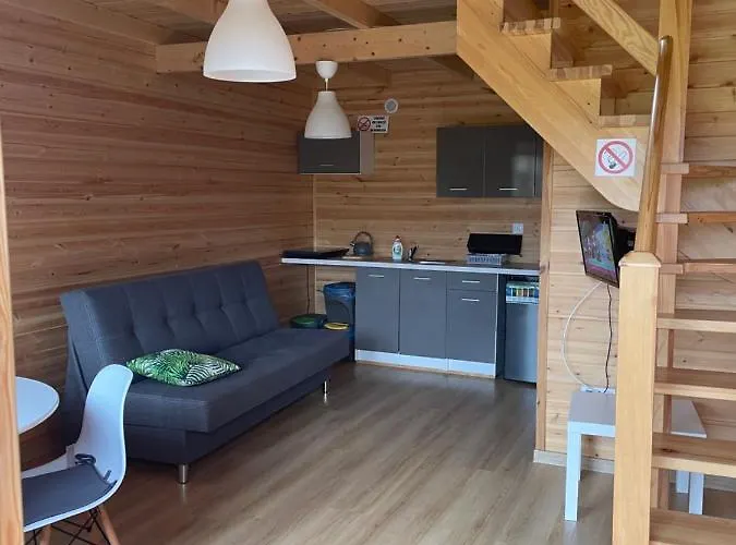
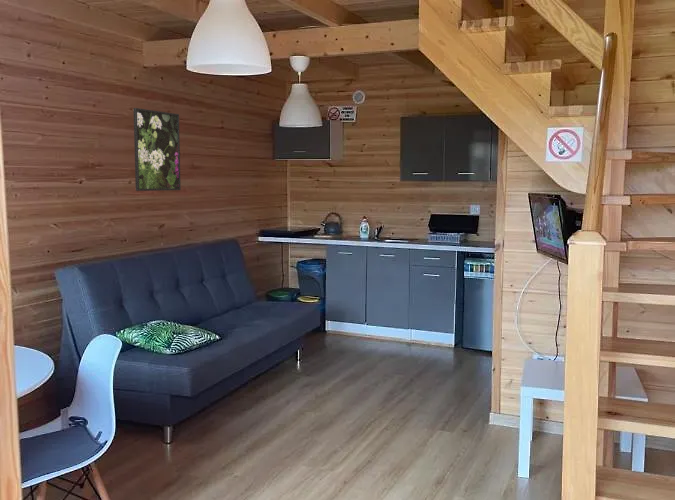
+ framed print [132,107,182,192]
